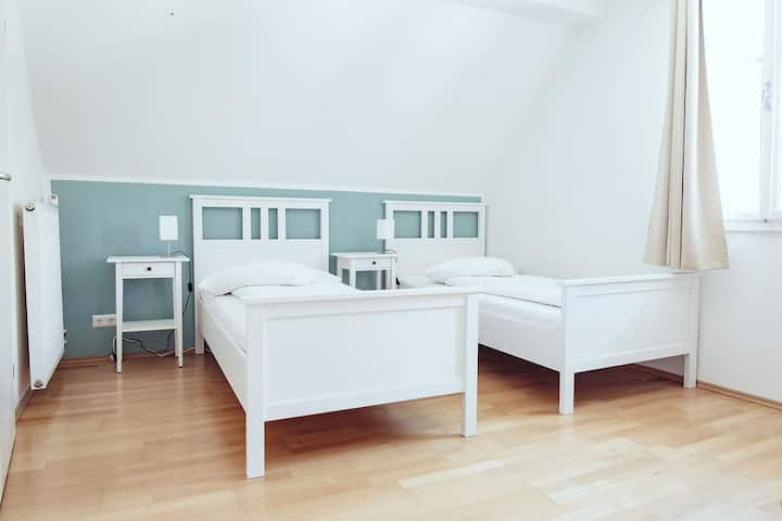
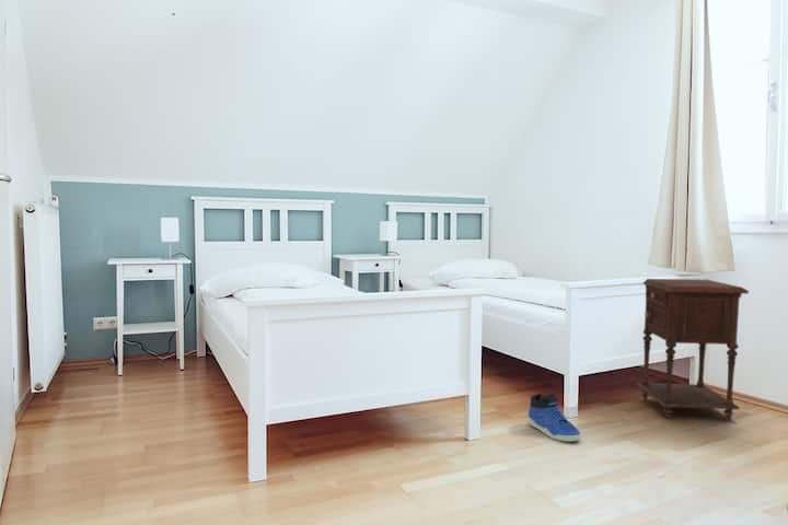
+ nightstand [636,278,750,422]
+ sneaker [528,393,582,443]
